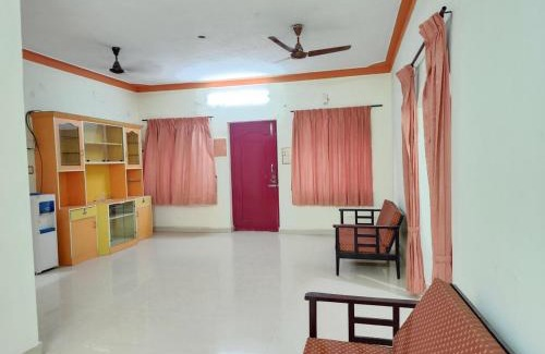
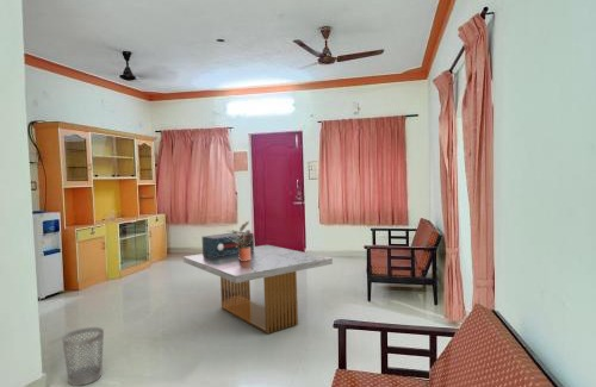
+ coffee table [182,244,334,335]
+ wastebasket [61,326,105,387]
+ decorative box [201,231,255,257]
+ potted plant [224,220,255,261]
